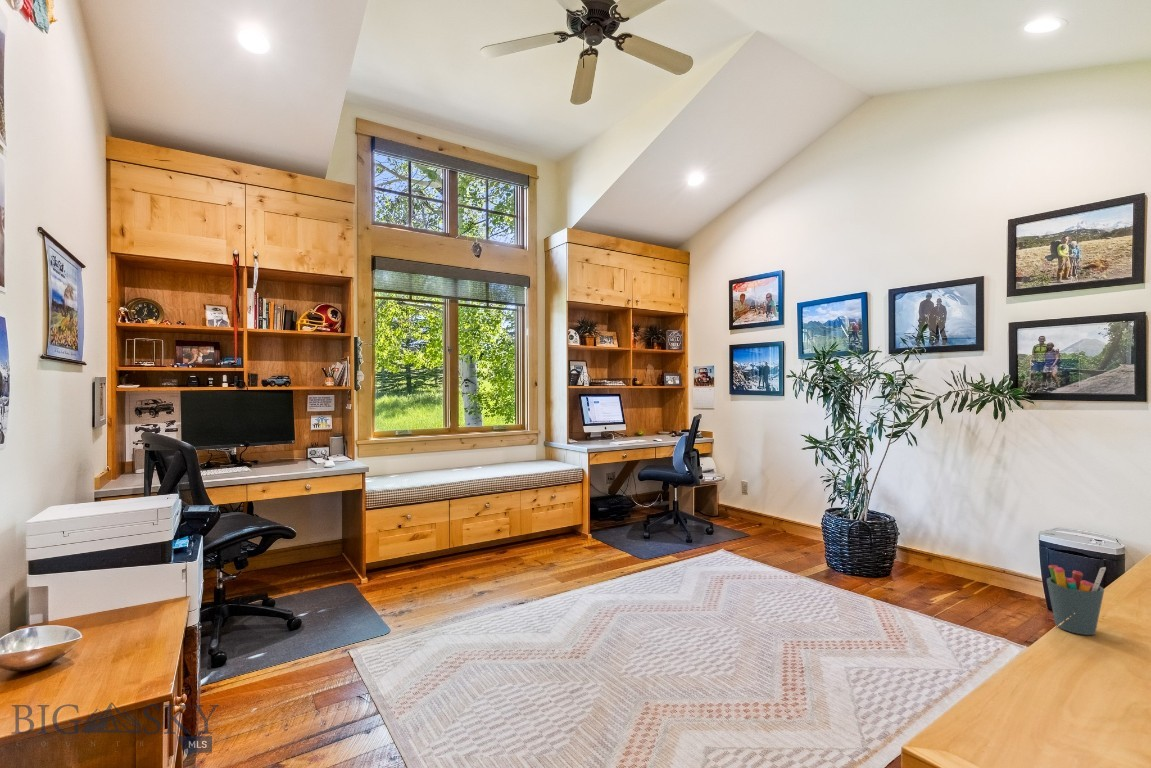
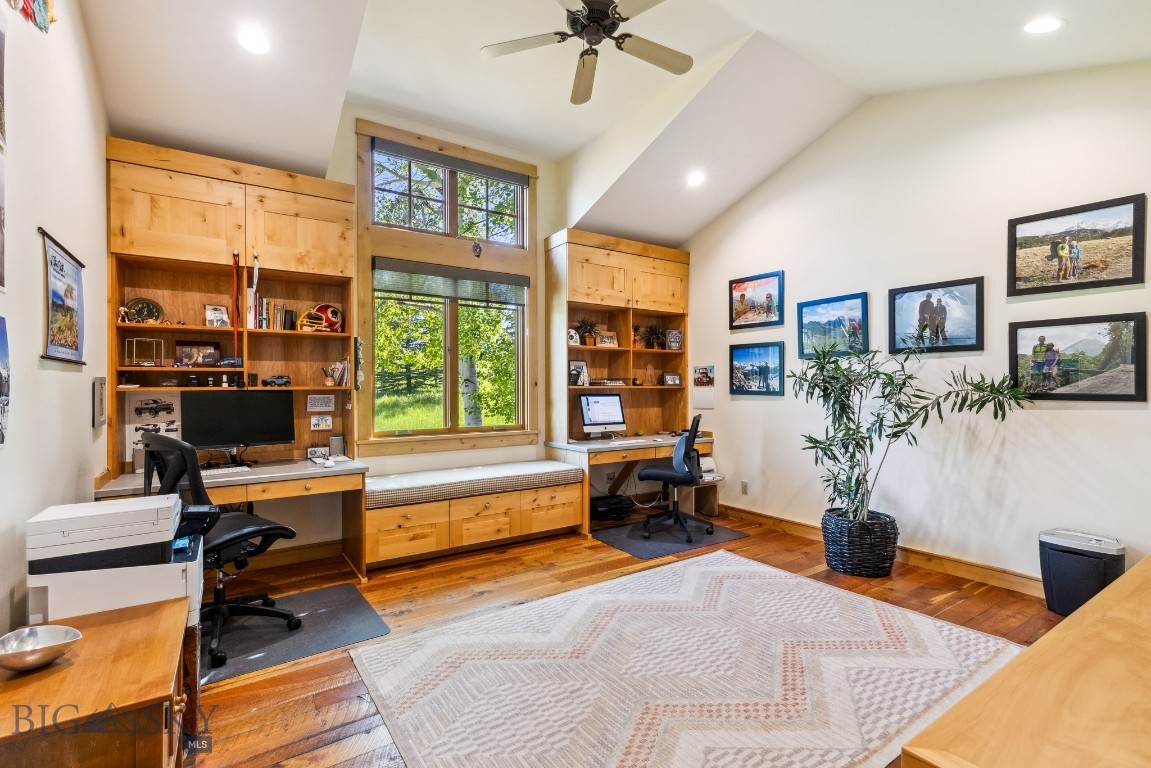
- pen holder [1046,564,1107,636]
